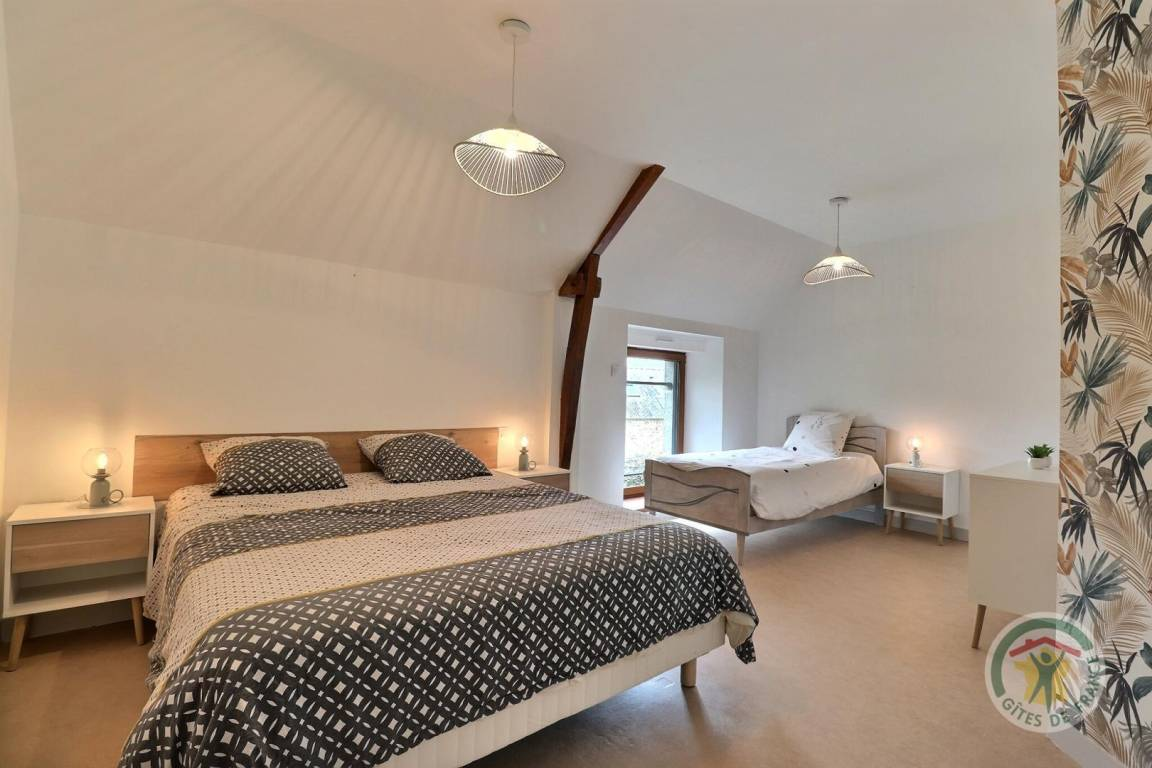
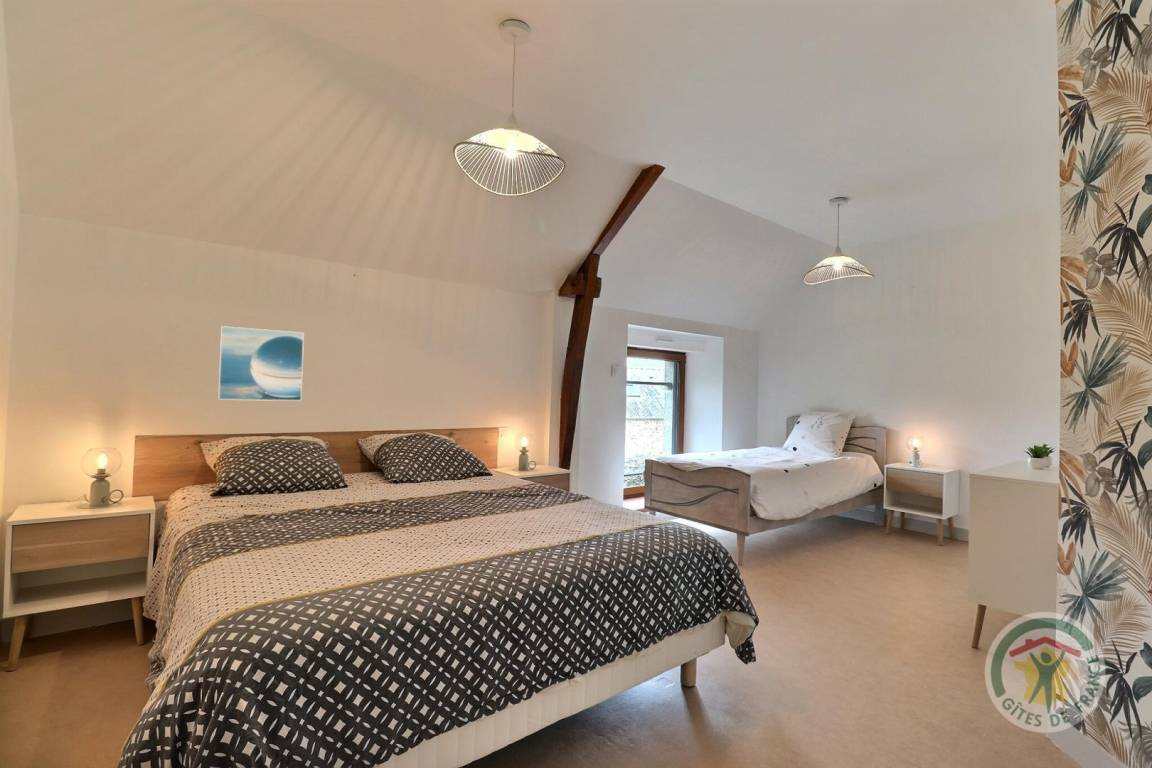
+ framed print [217,325,305,402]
